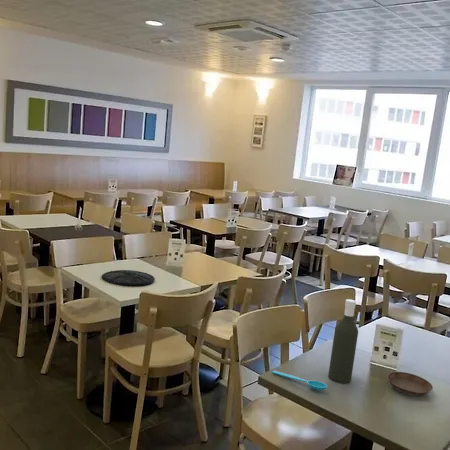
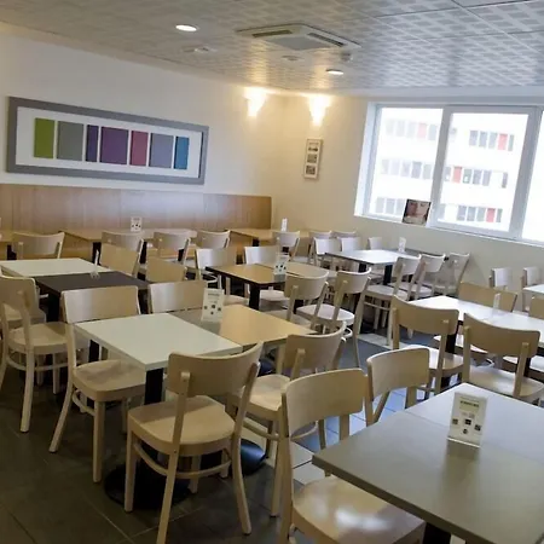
- spoon [271,370,328,391]
- bottle [327,298,359,384]
- plate [101,269,156,287]
- saucer [386,371,434,397]
